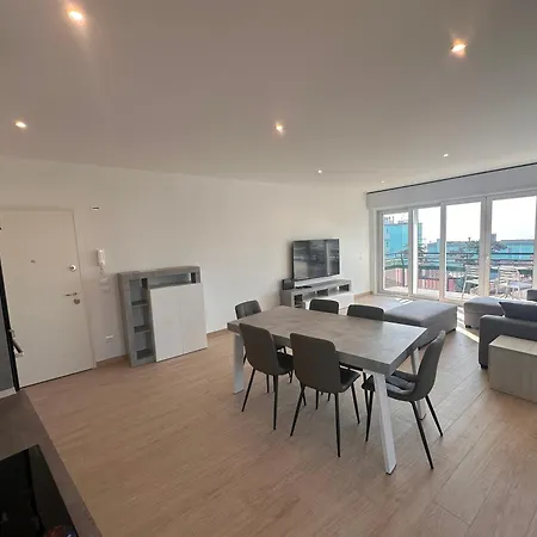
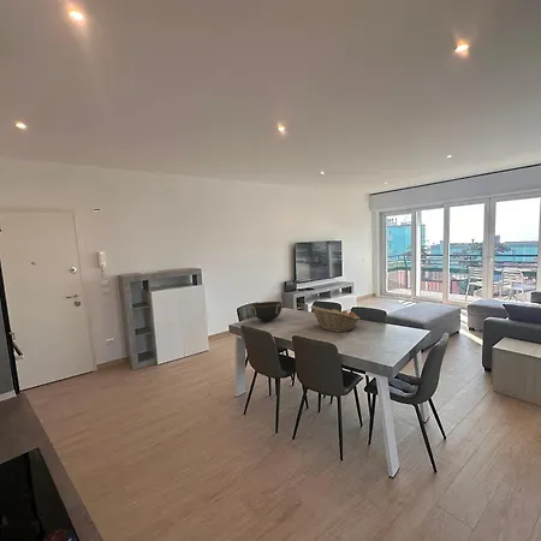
+ bowl [250,301,284,322]
+ fruit basket [309,304,361,333]
